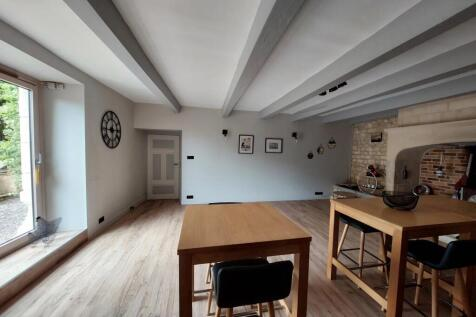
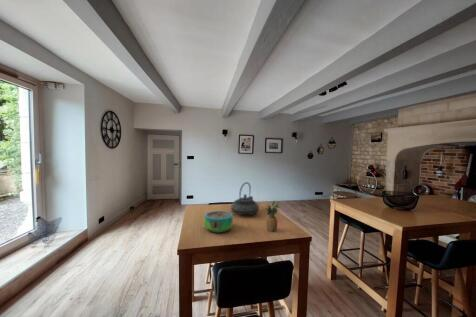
+ decorative bowl [203,210,234,234]
+ teapot [230,181,260,216]
+ fruit [263,200,283,233]
